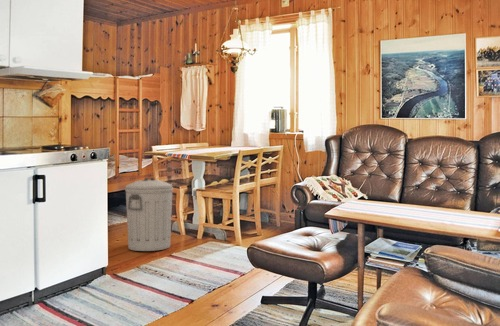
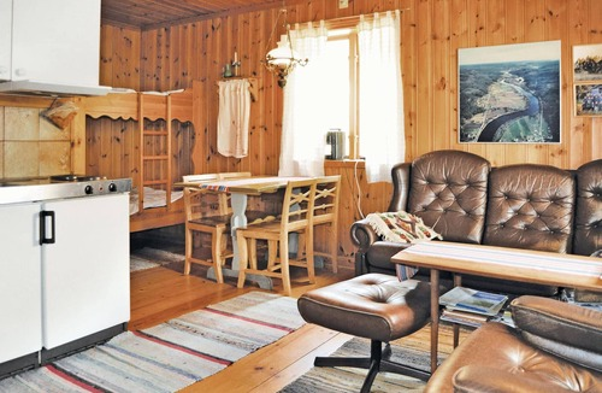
- trash can [124,176,174,252]
